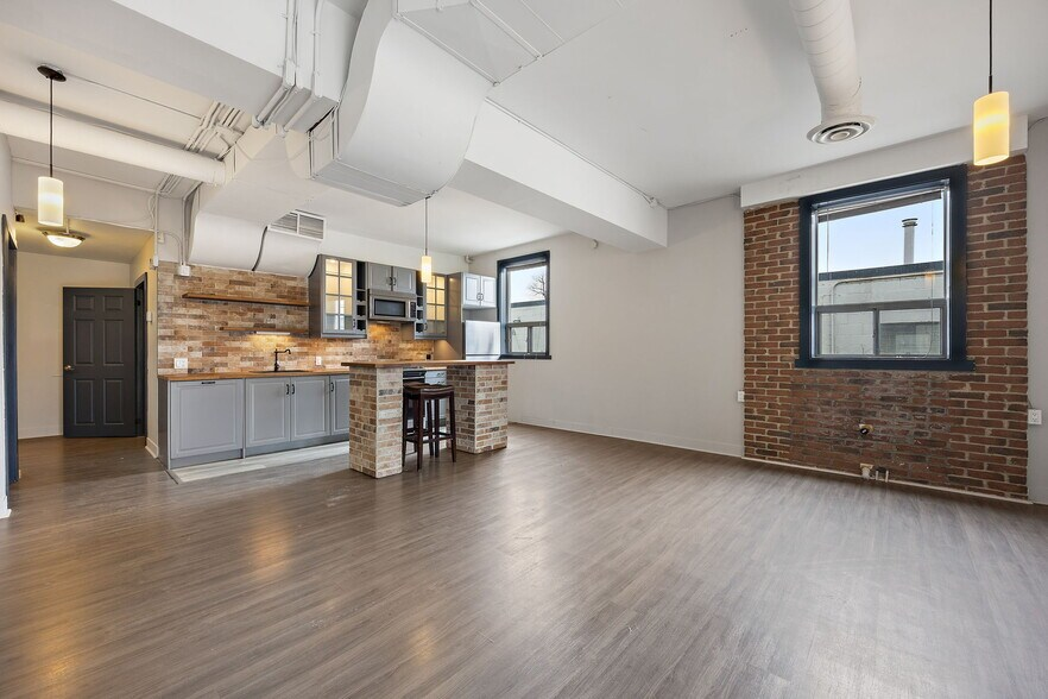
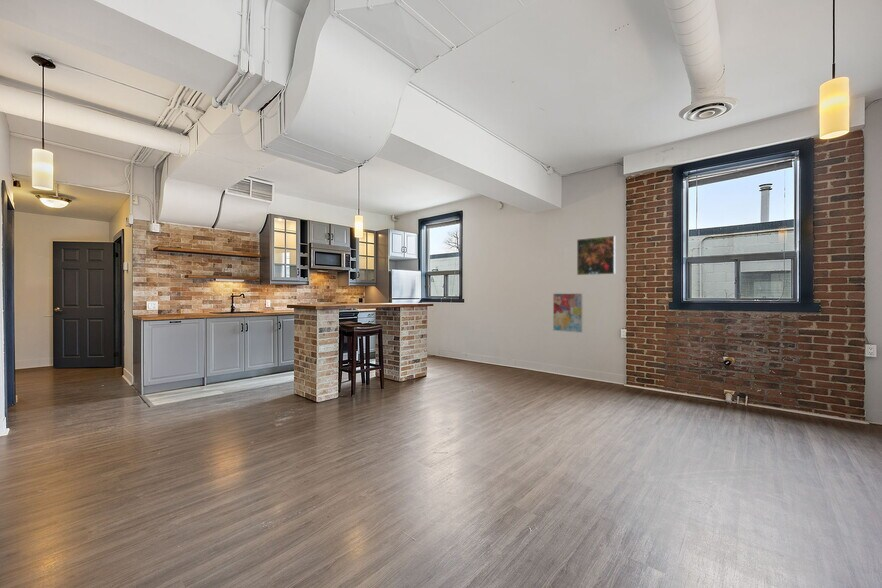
+ wall art [552,292,584,334]
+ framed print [576,235,616,276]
